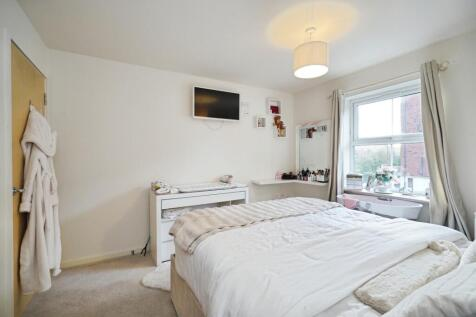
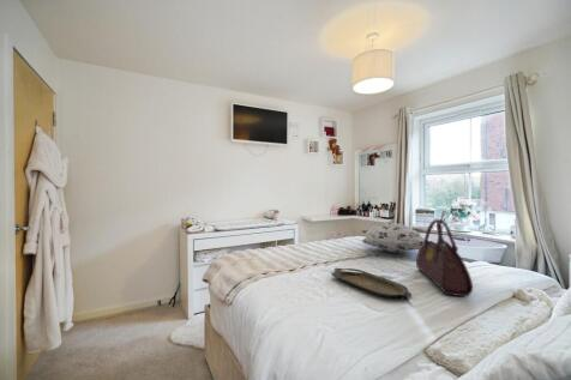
+ serving tray [331,267,413,298]
+ handbag [415,218,474,297]
+ decorative pillow [361,222,425,254]
